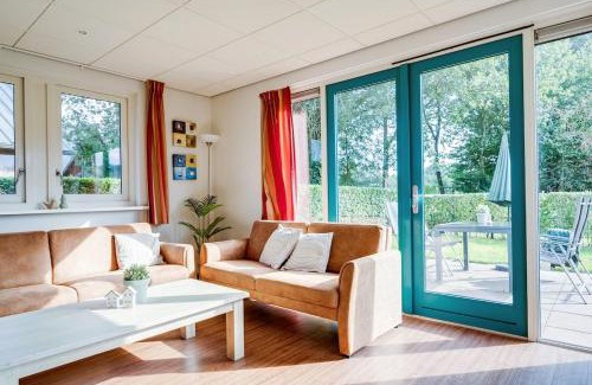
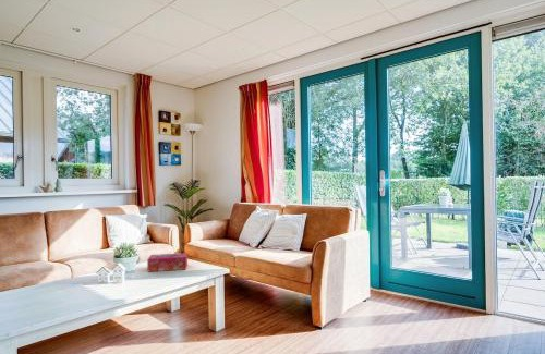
+ tissue box [146,252,189,273]
